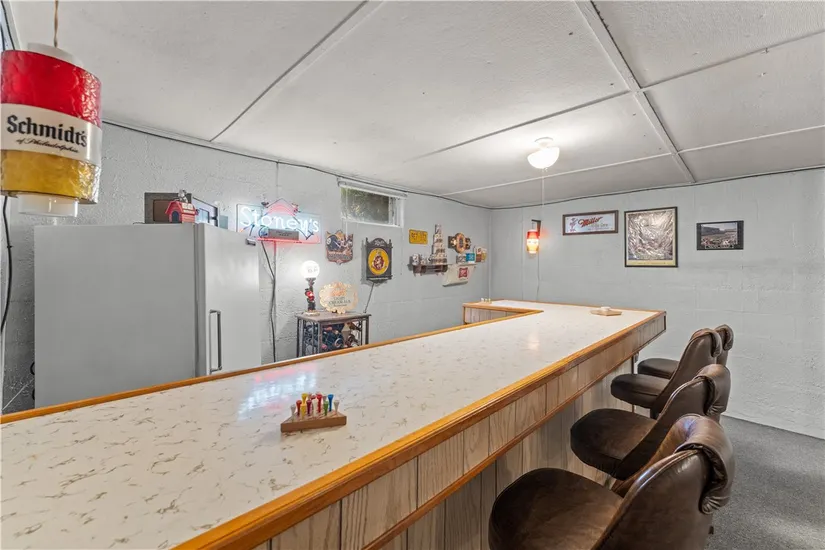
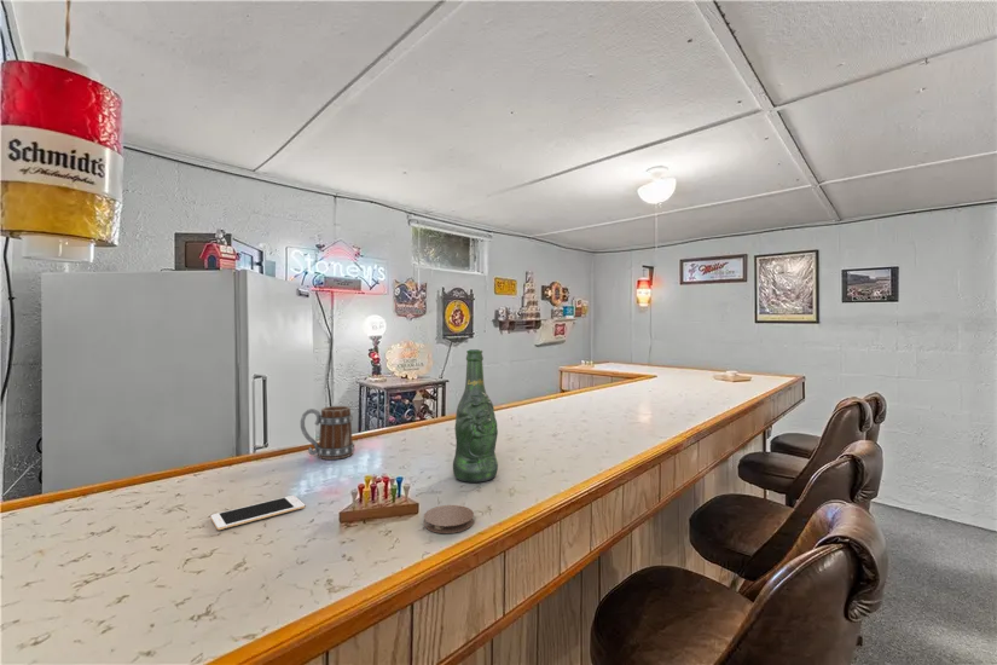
+ coaster [423,504,475,534]
+ beer mug [300,405,355,461]
+ cell phone [210,495,306,531]
+ beer bottle [452,348,499,484]
